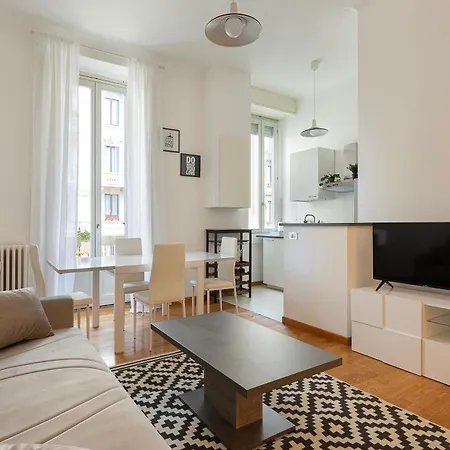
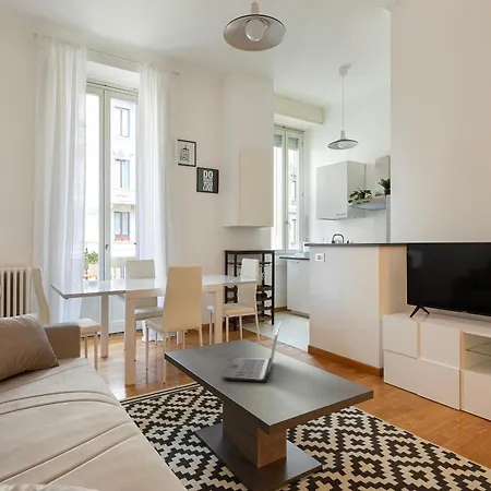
+ laptop computer [221,321,282,383]
